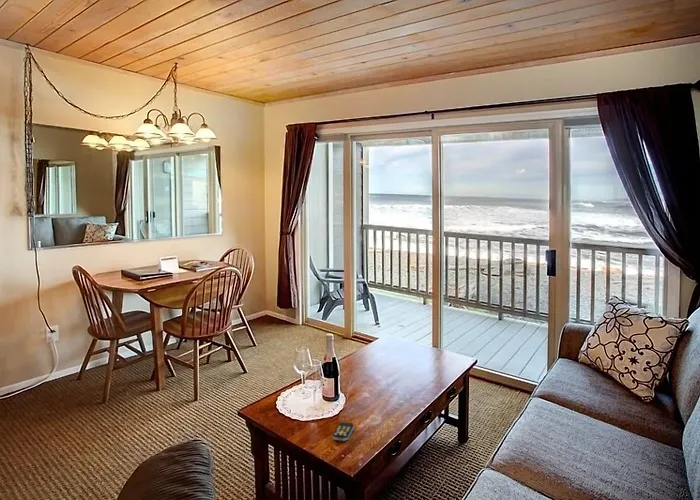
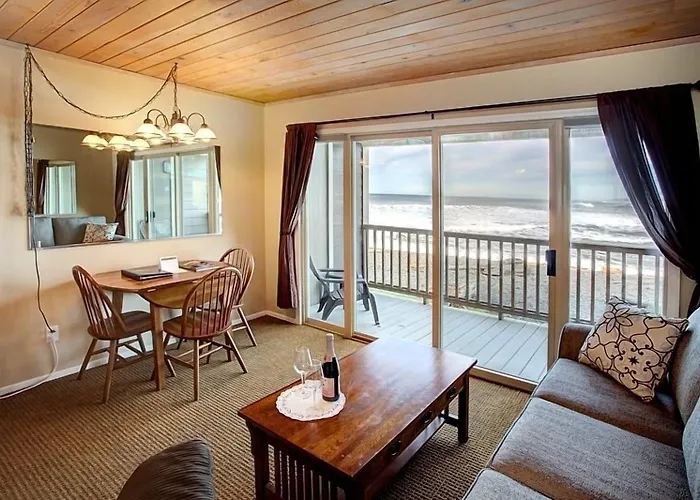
- remote control [332,421,355,442]
